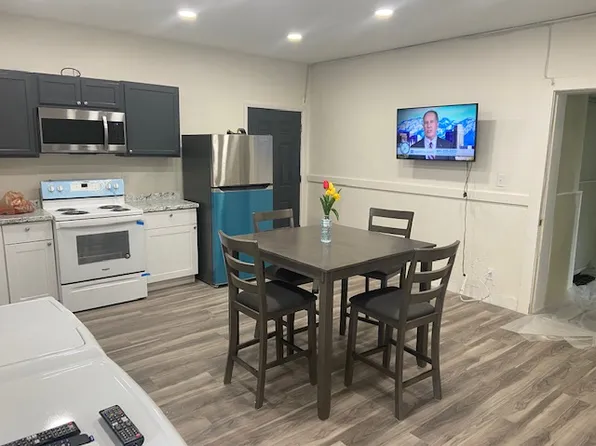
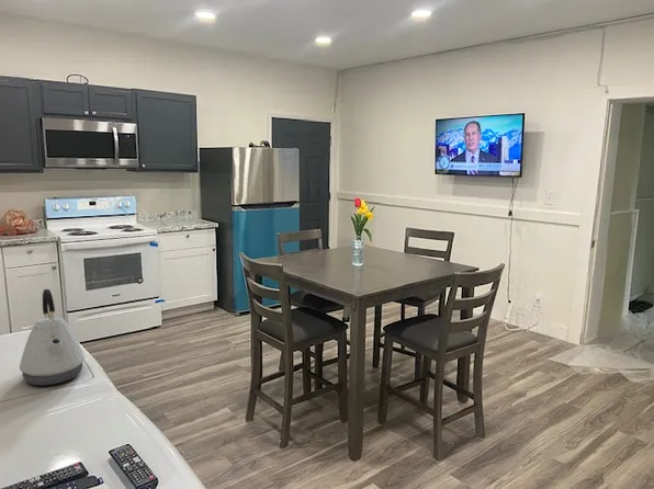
+ kettle [19,288,86,386]
